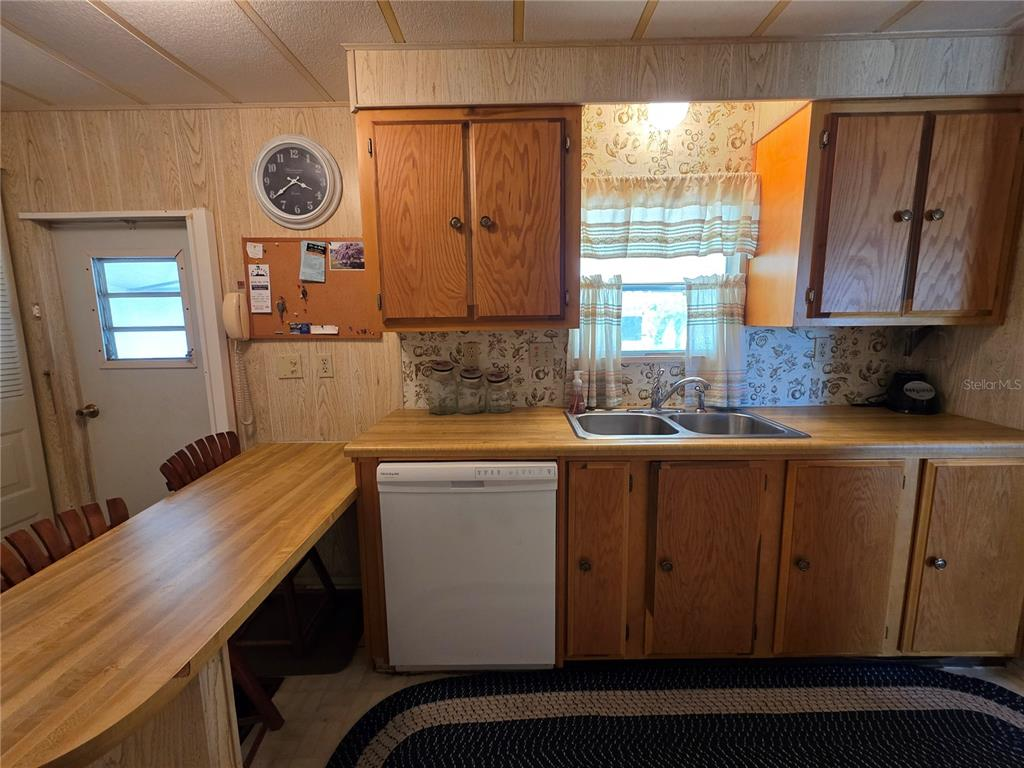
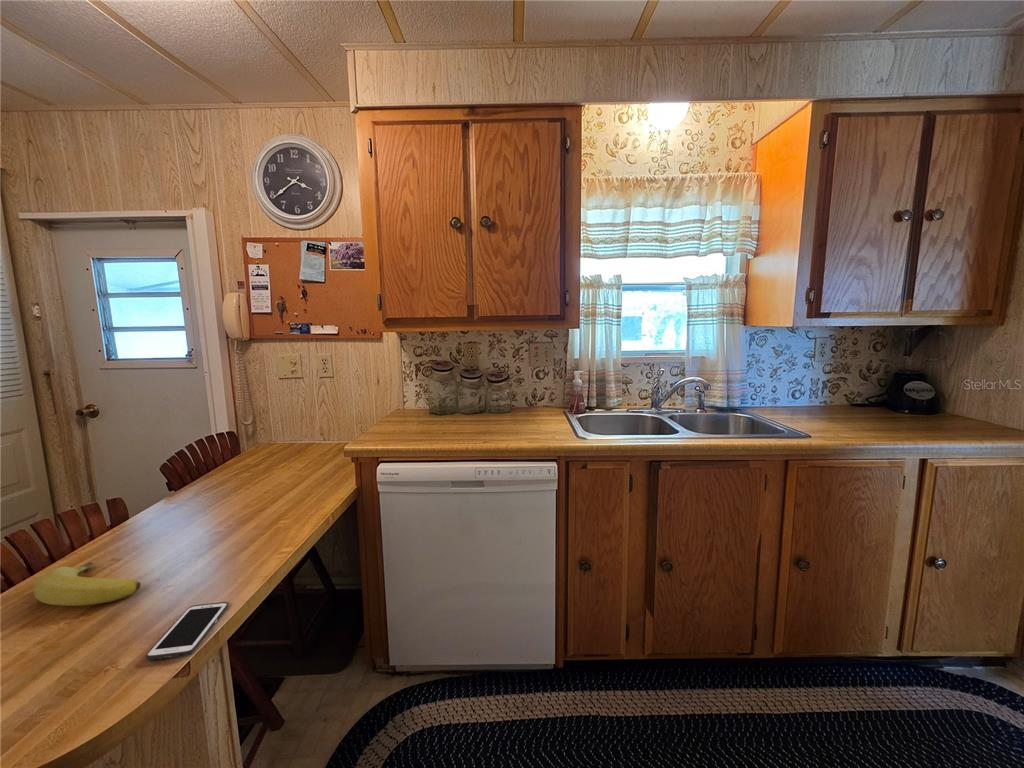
+ cell phone [145,601,229,661]
+ banana [33,561,142,607]
